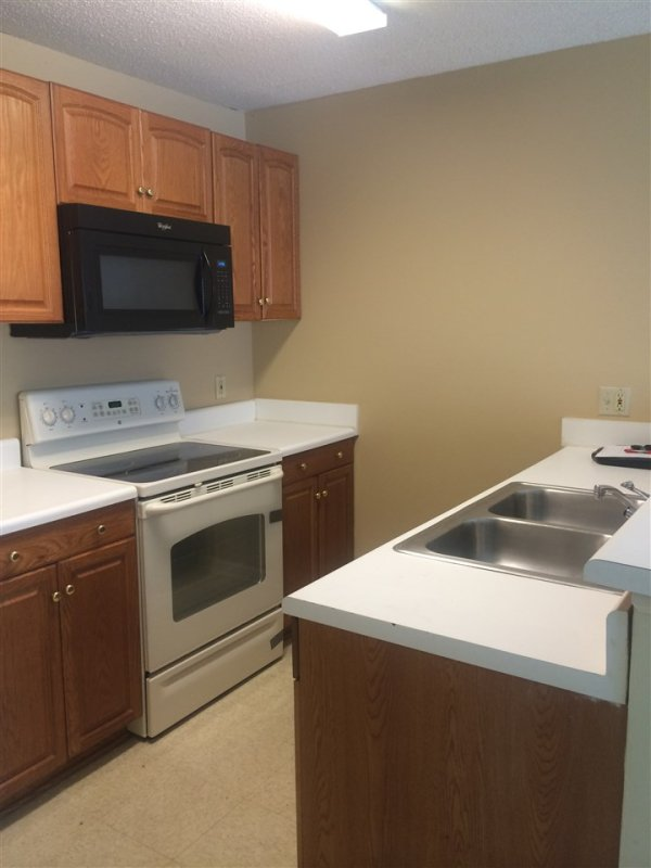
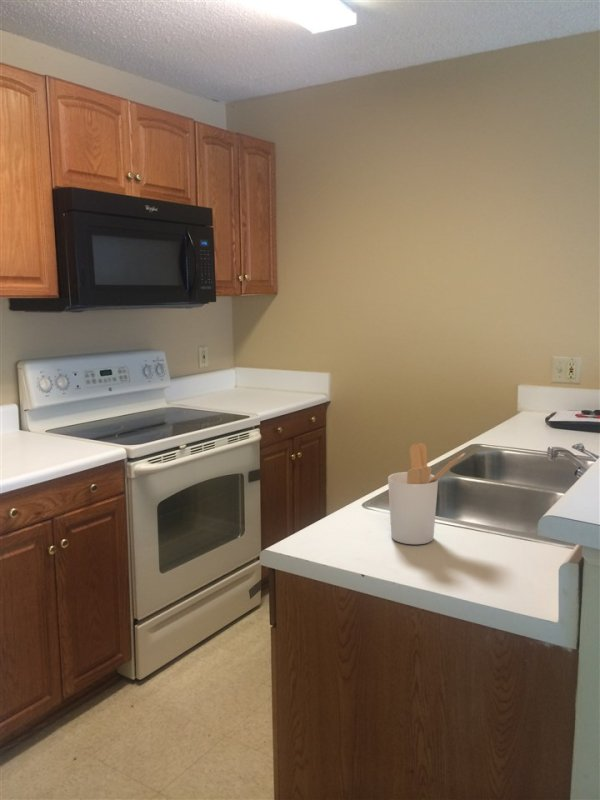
+ utensil holder [387,442,466,545]
